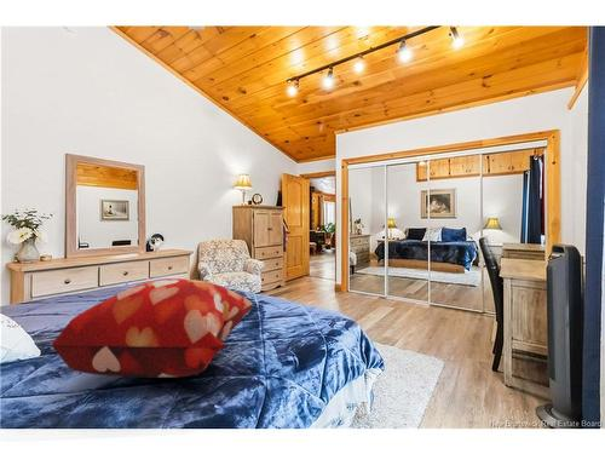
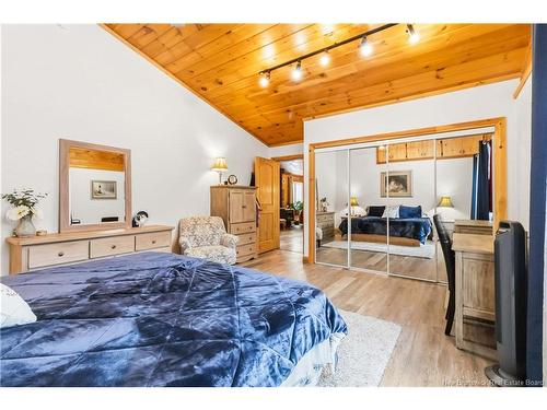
- decorative pillow [51,277,254,379]
